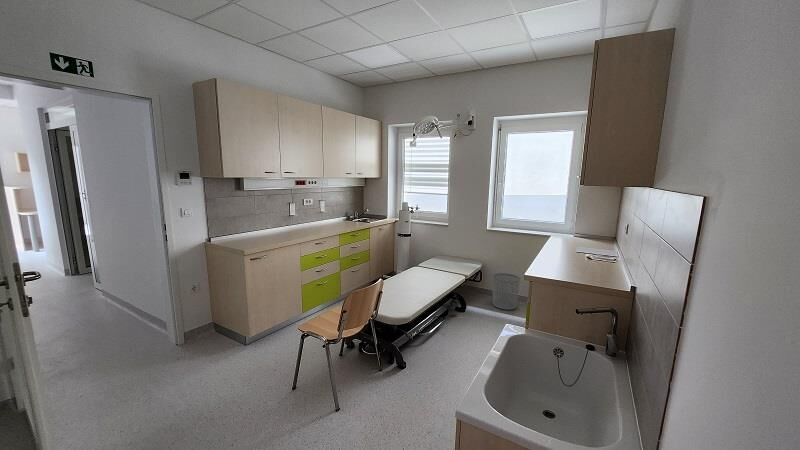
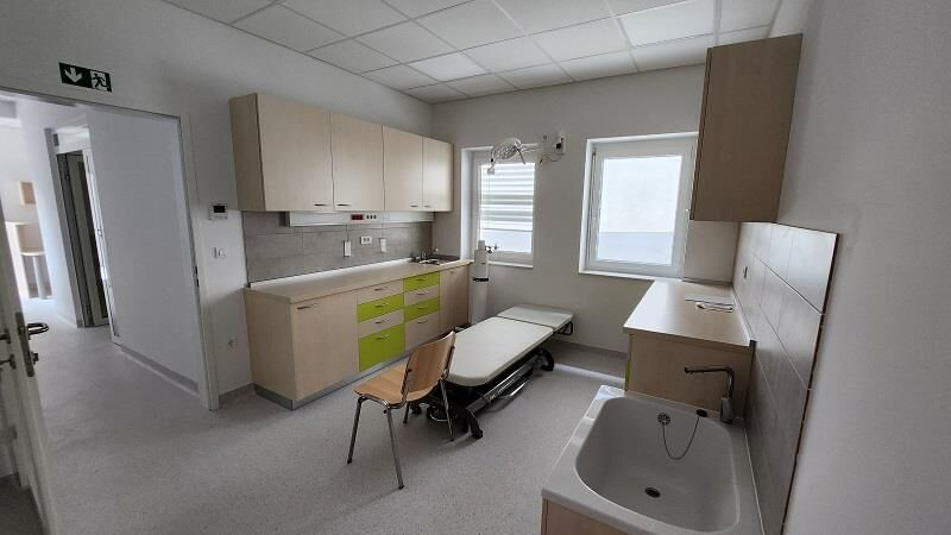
- waste bin [492,272,521,310]
